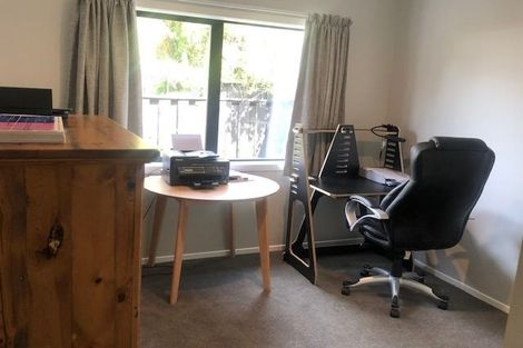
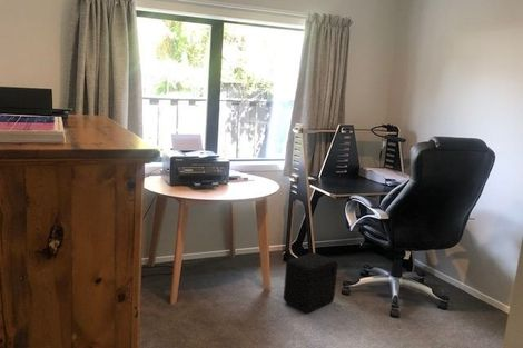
+ air purifier [283,251,338,314]
